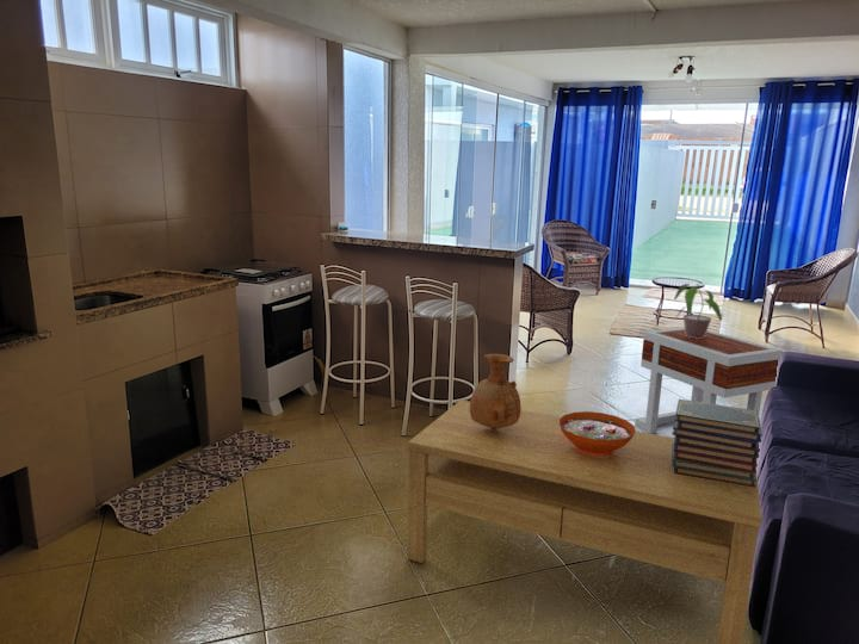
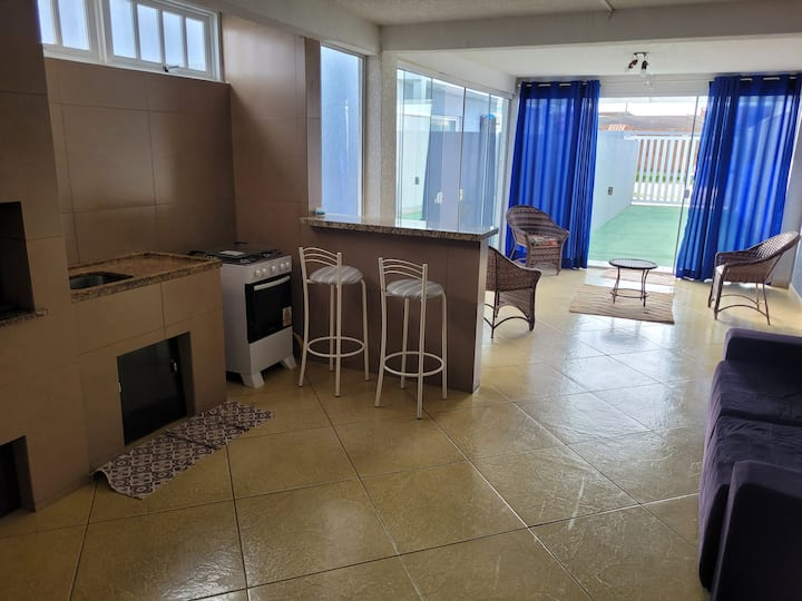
- side table [634,327,784,434]
- book stack [672,398,764,488]
- potted plant [673,281,723,339]
- decorative bowl [560,410,637,457]
- vase [469,353,523,428]
- coffee table [407,398,764,644]
